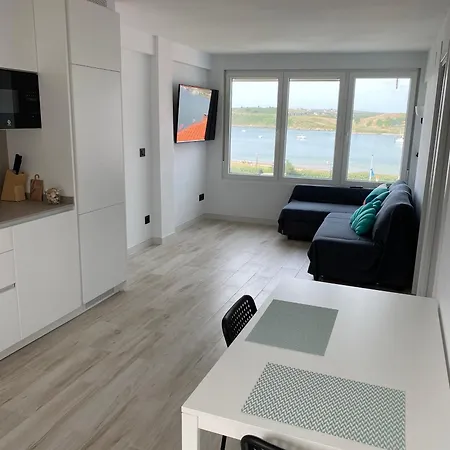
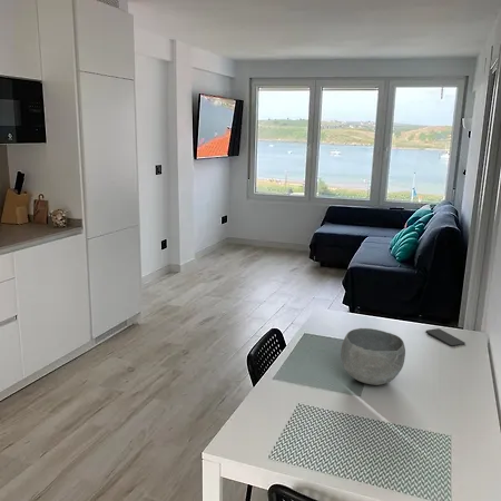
+ smartphone [425,327,466,347]
+ bowl [340,327,406,386]
